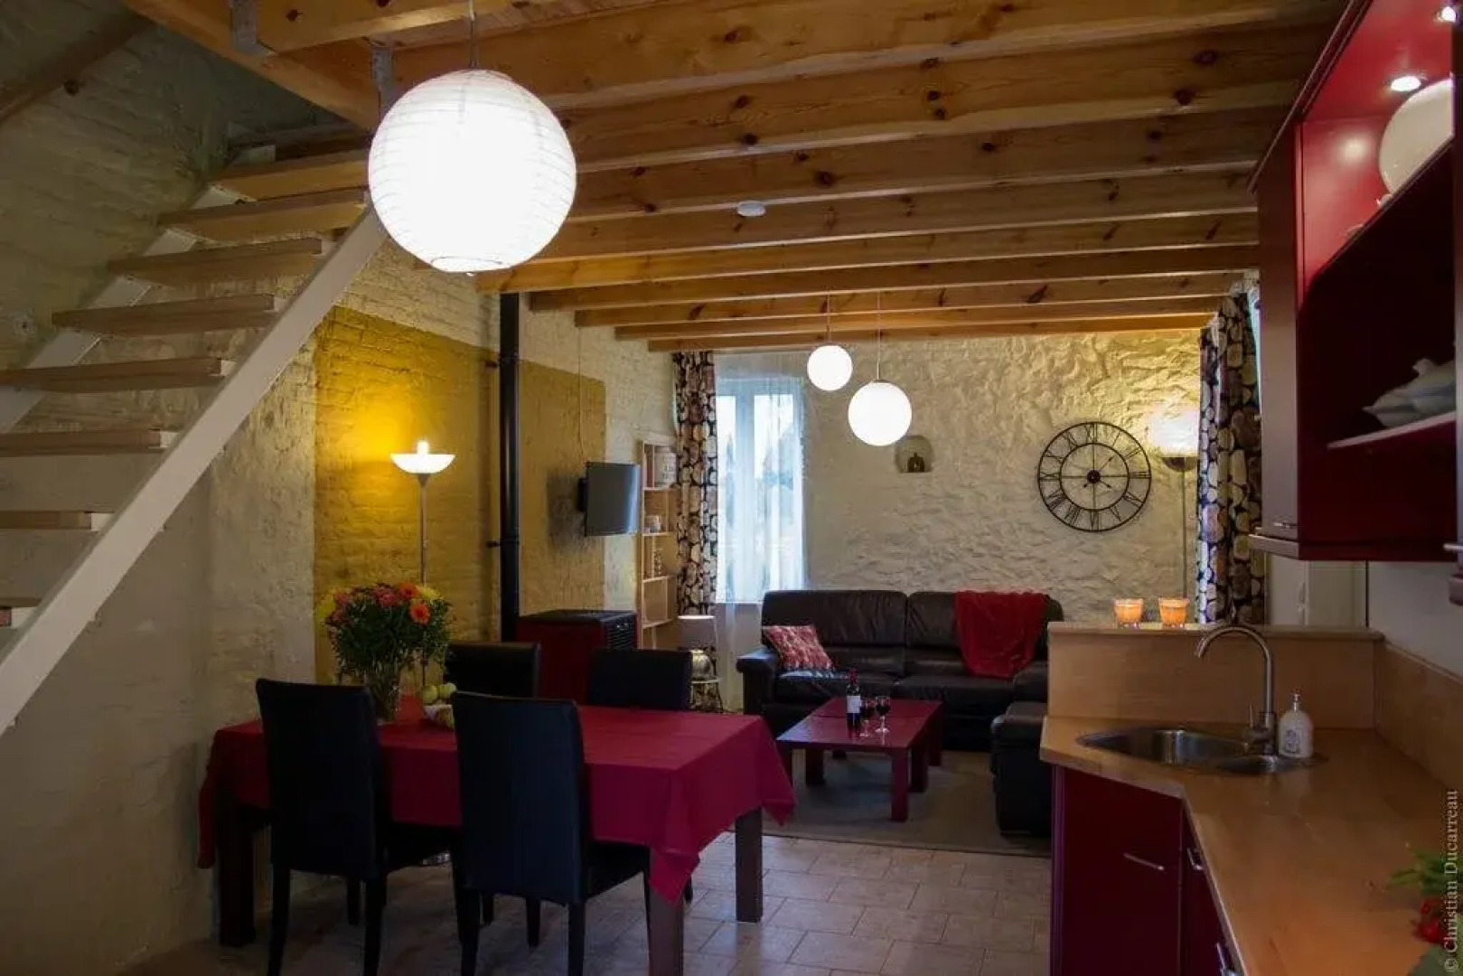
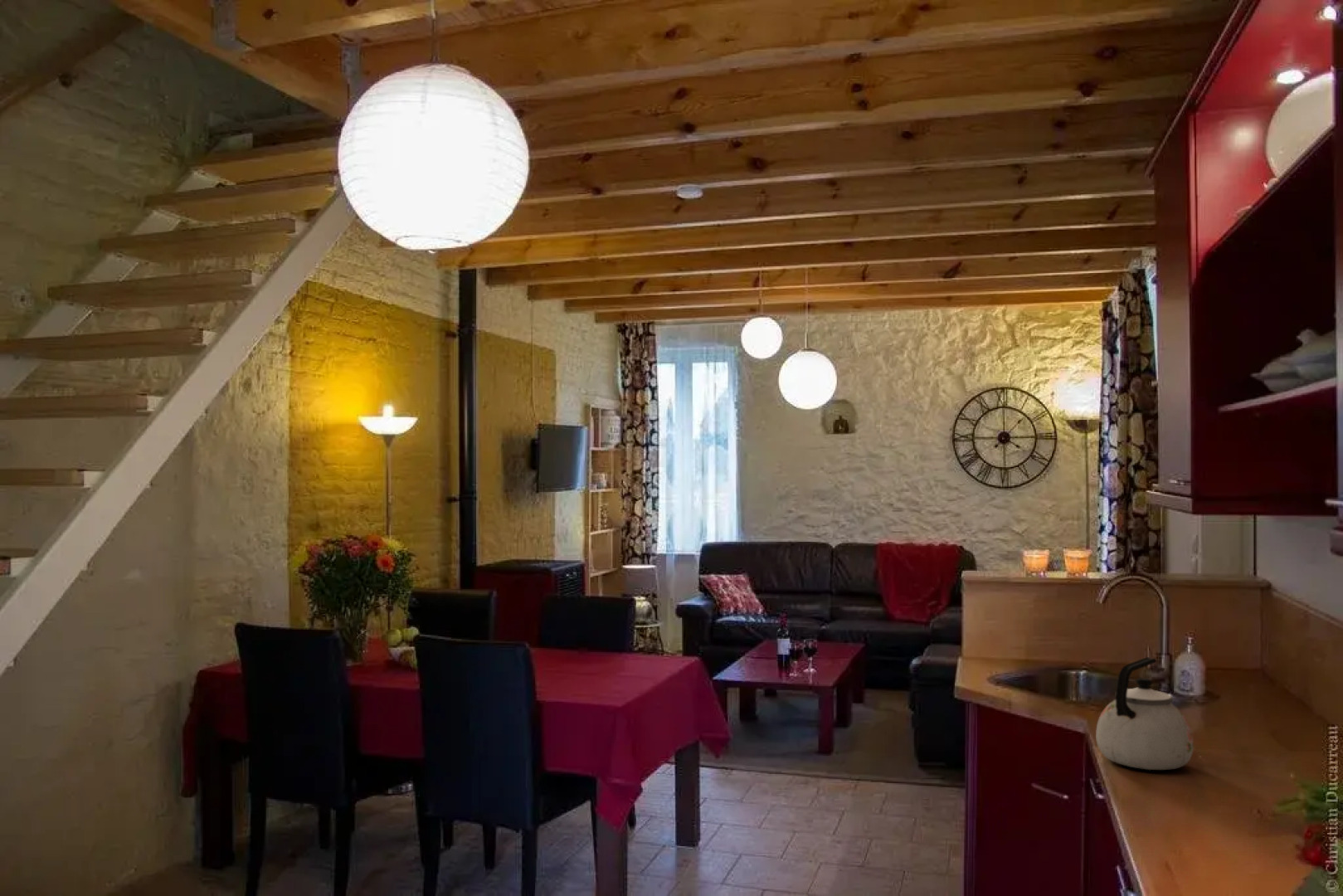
+ kettle [1095,656,1195,771]
